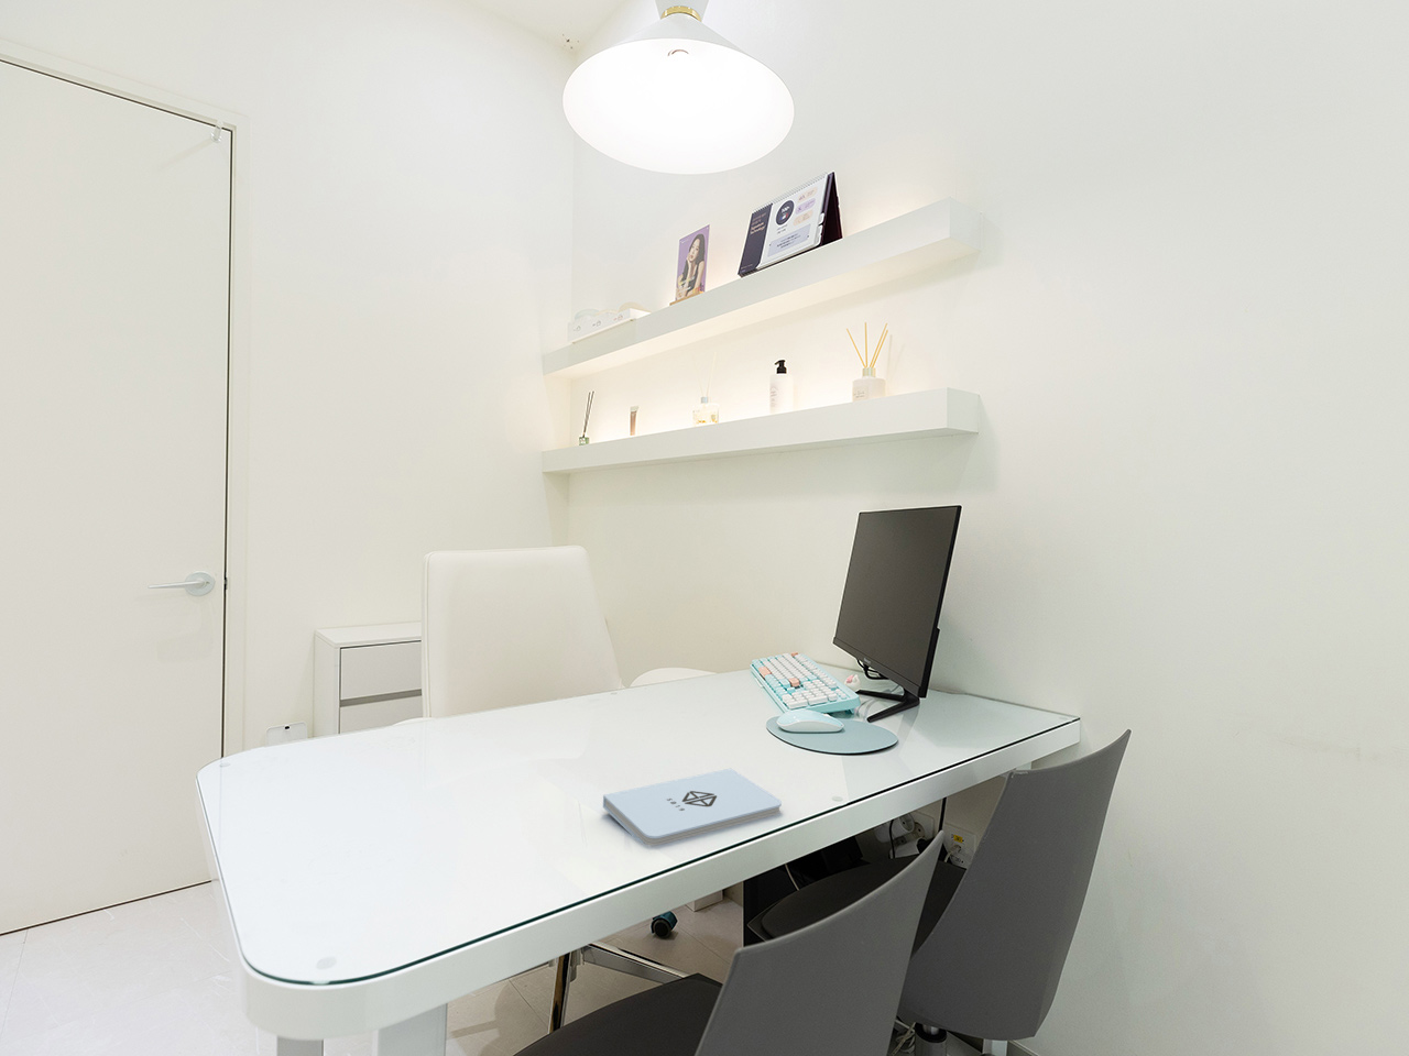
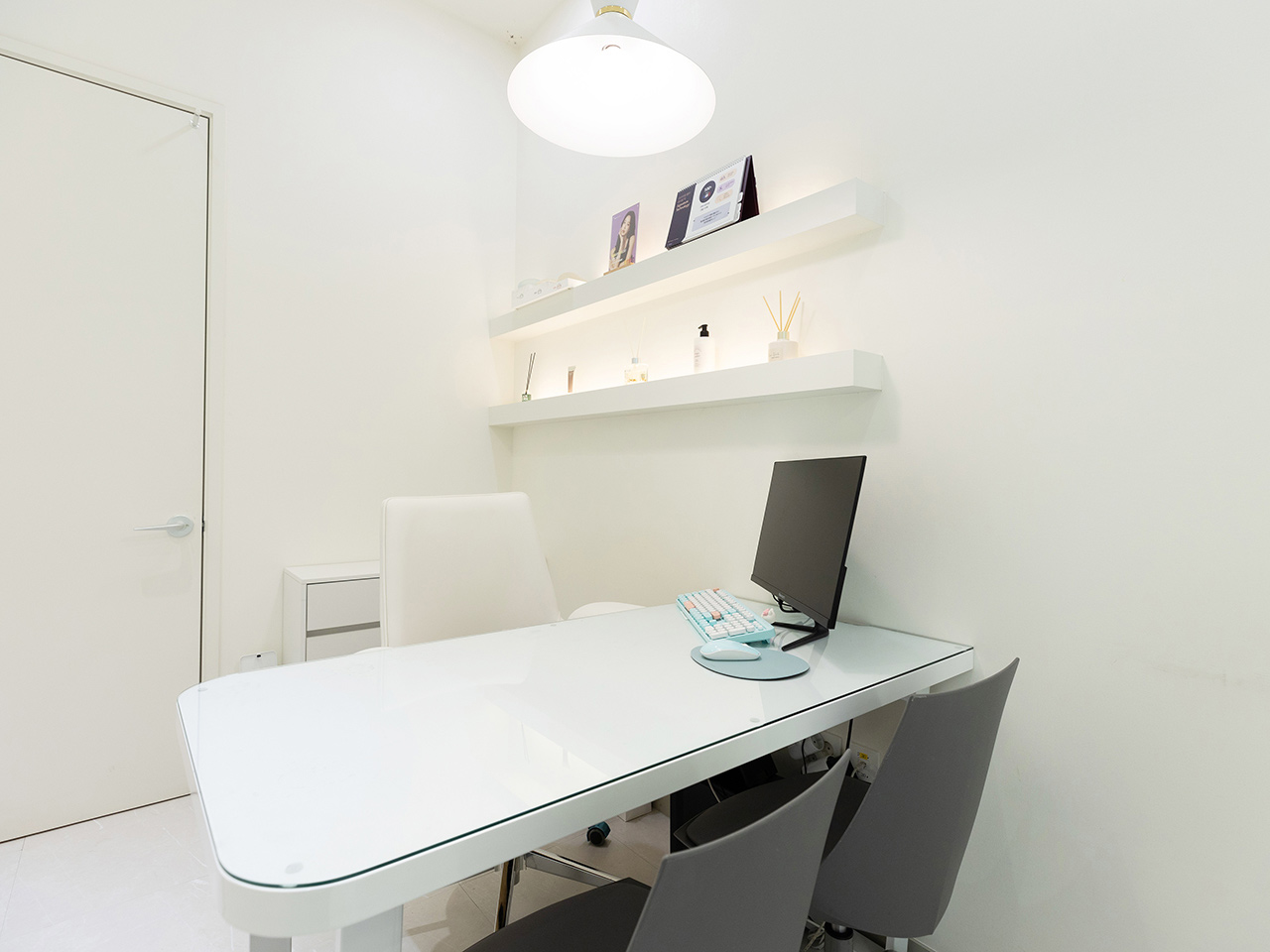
- notepad [602,768,782,847]
